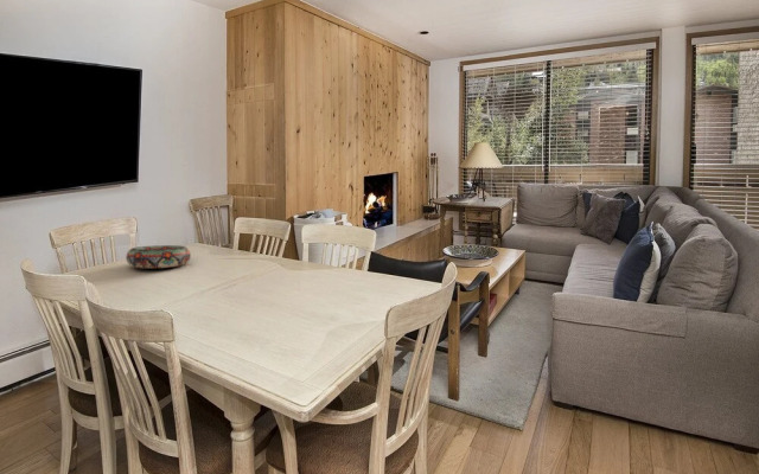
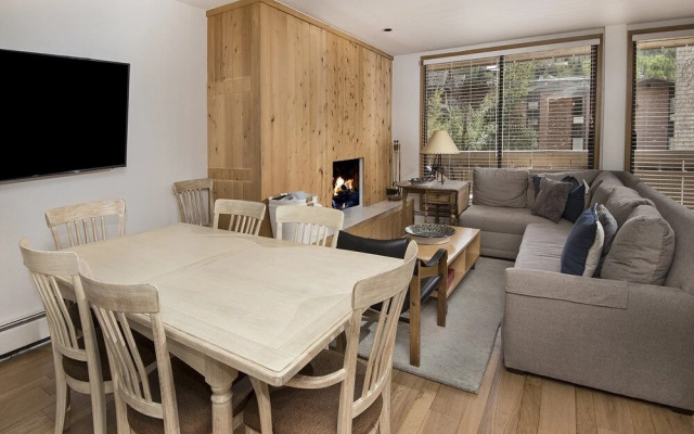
- decorative bowl [125,244,192,269]
